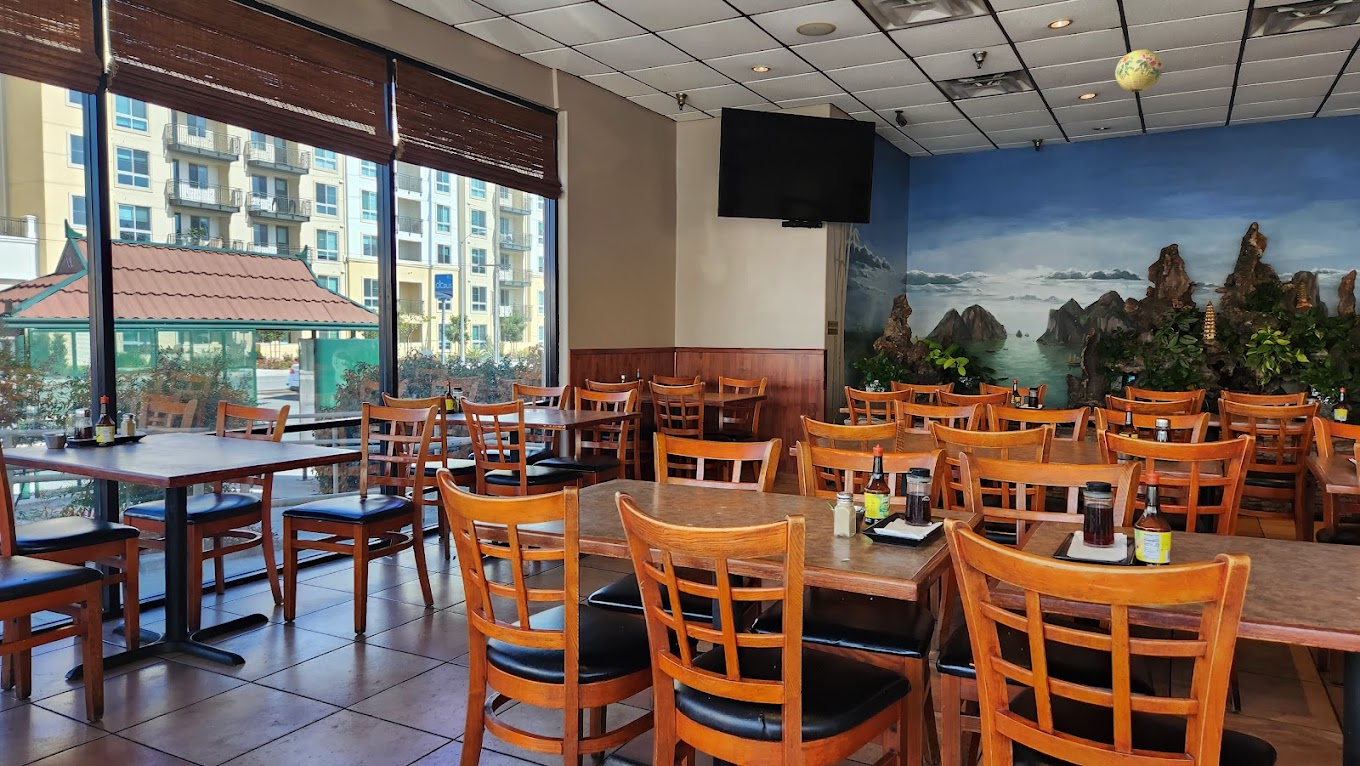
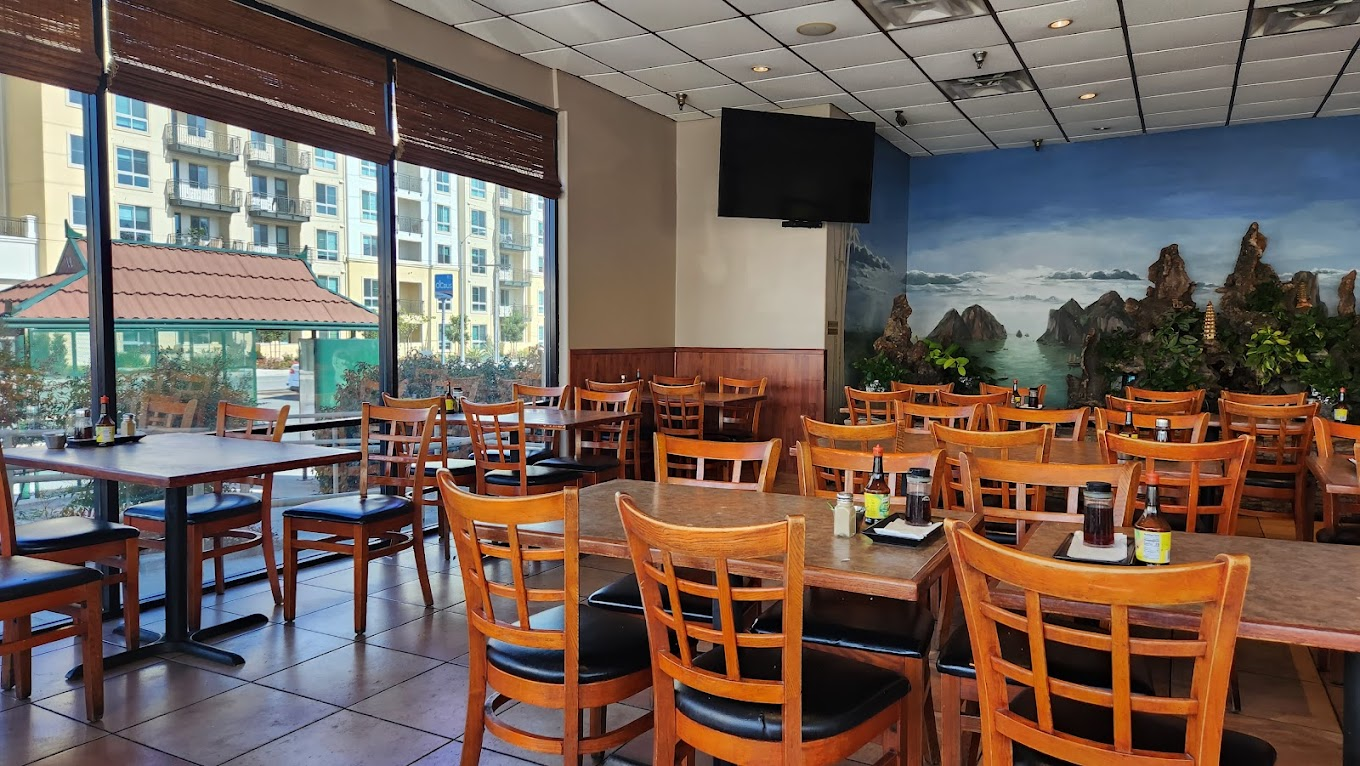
- paper lantern [1114,48,1164,93]
